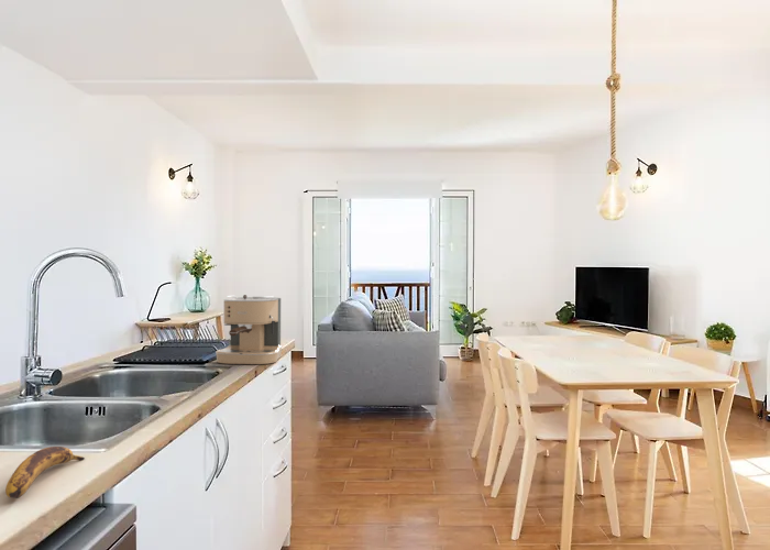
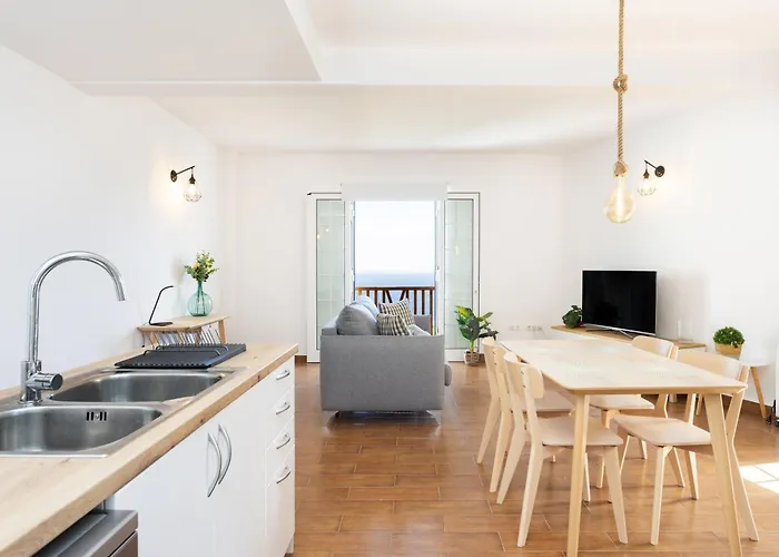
- coffee maker [215,294,283,365]
- banana [4,446,86,499]
